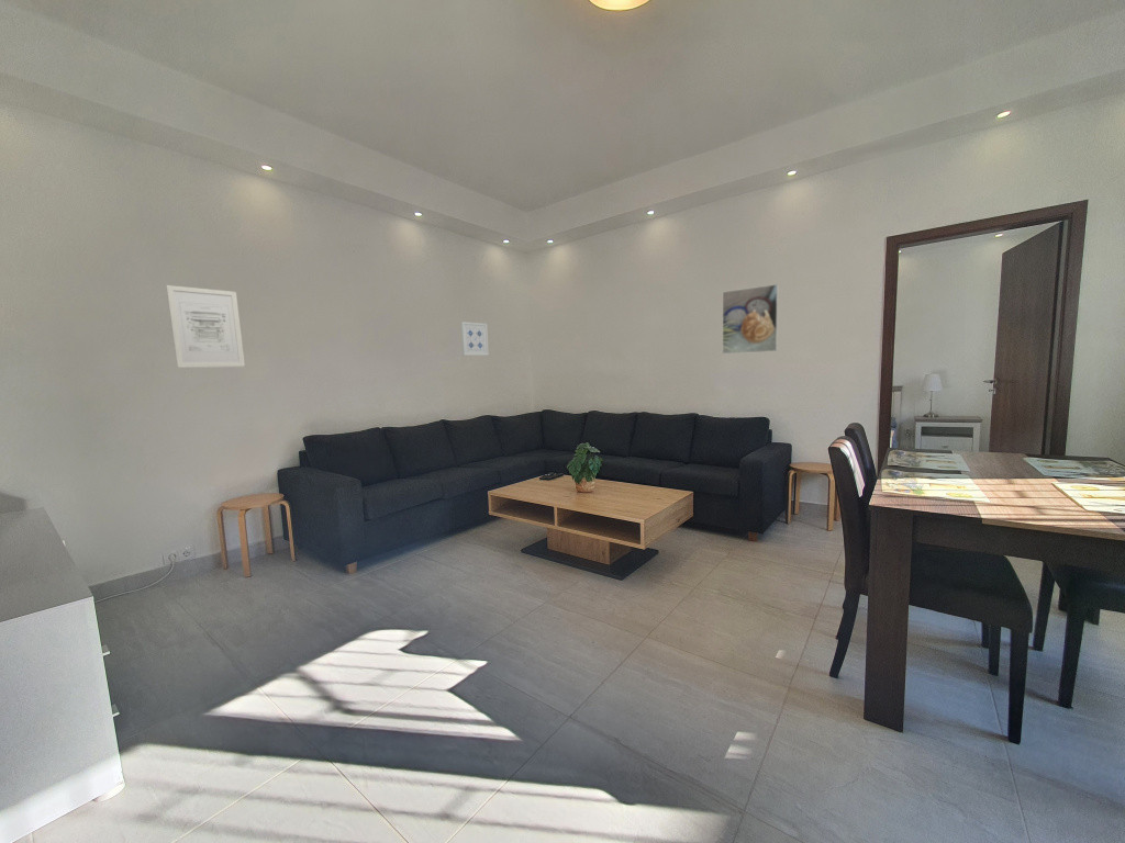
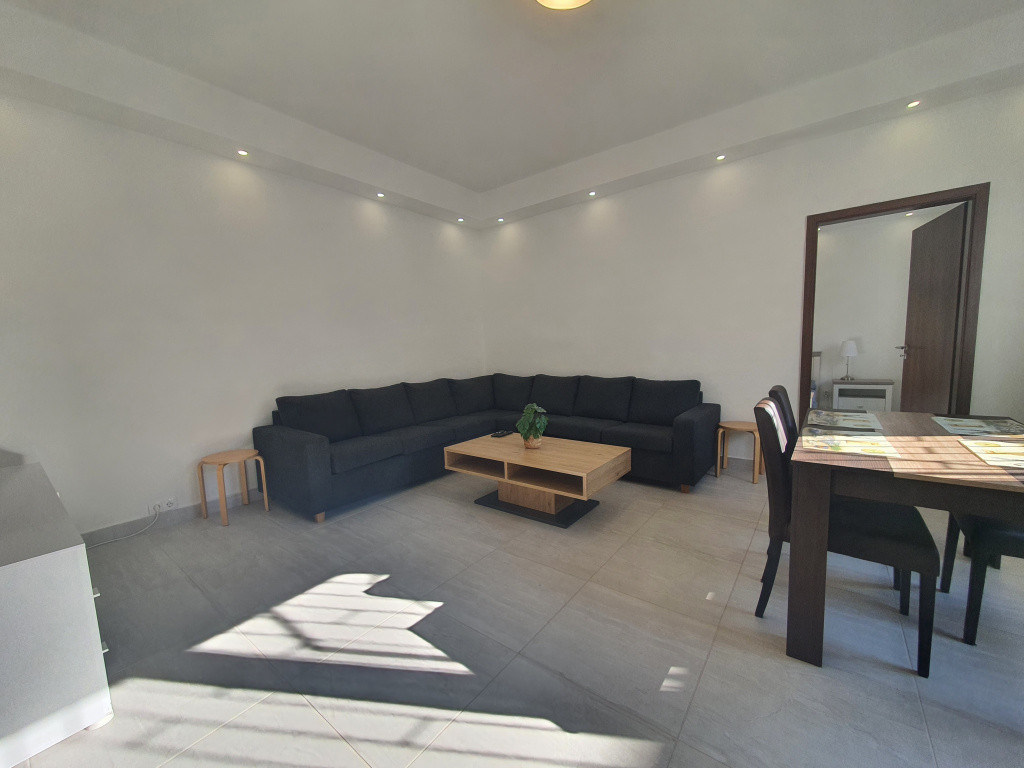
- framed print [722,283,780,355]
- wall art [459,321,490,357]
- wall art [165,284,246,369]
